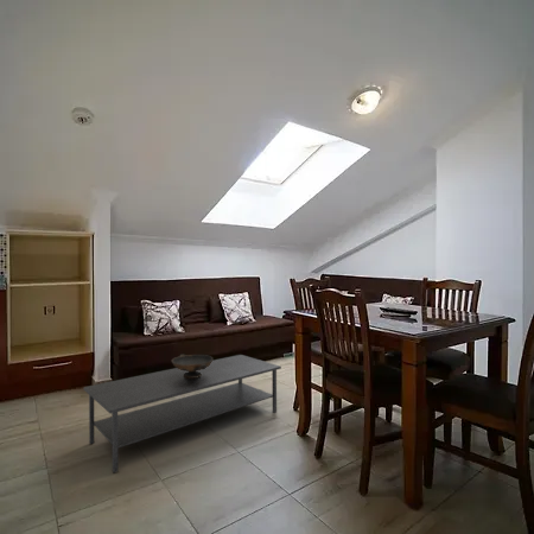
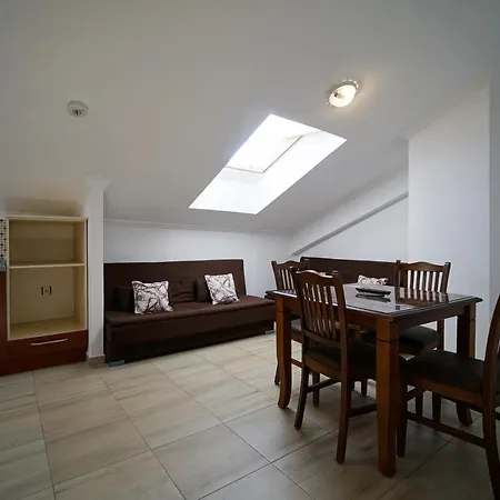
- decorative bowl [171,354,215,377]
- coffee table [83,354,282,473]
